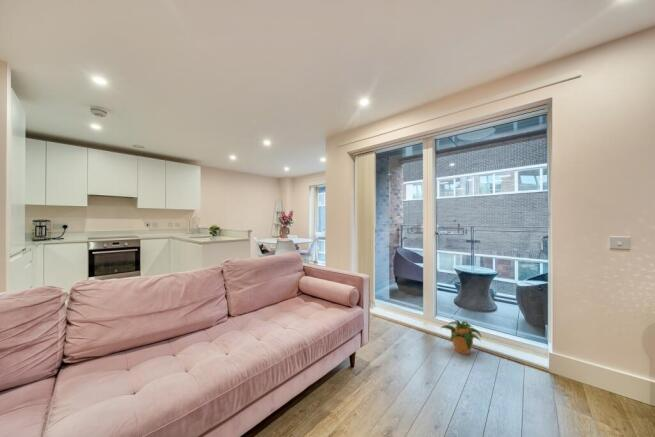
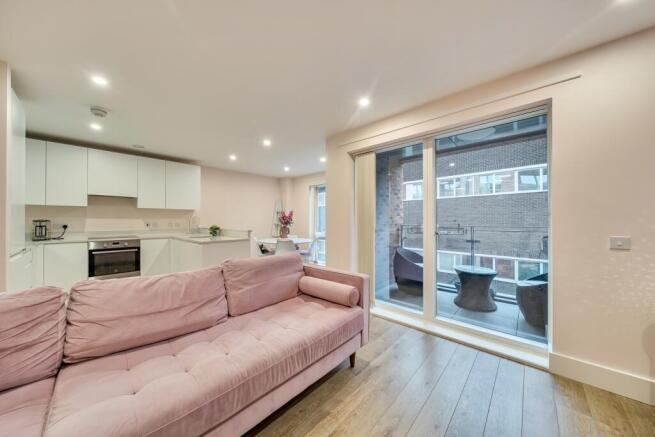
- potted plant [439,319,482,355]
